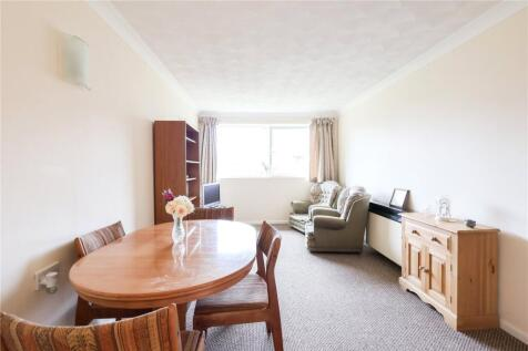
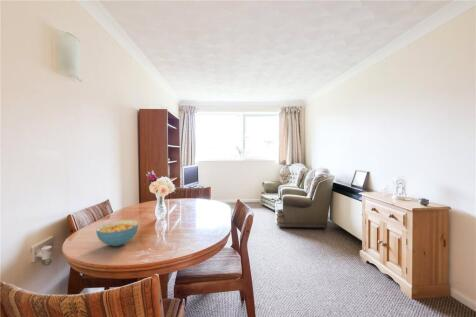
+ cereal bowl [95,219,139,247]
